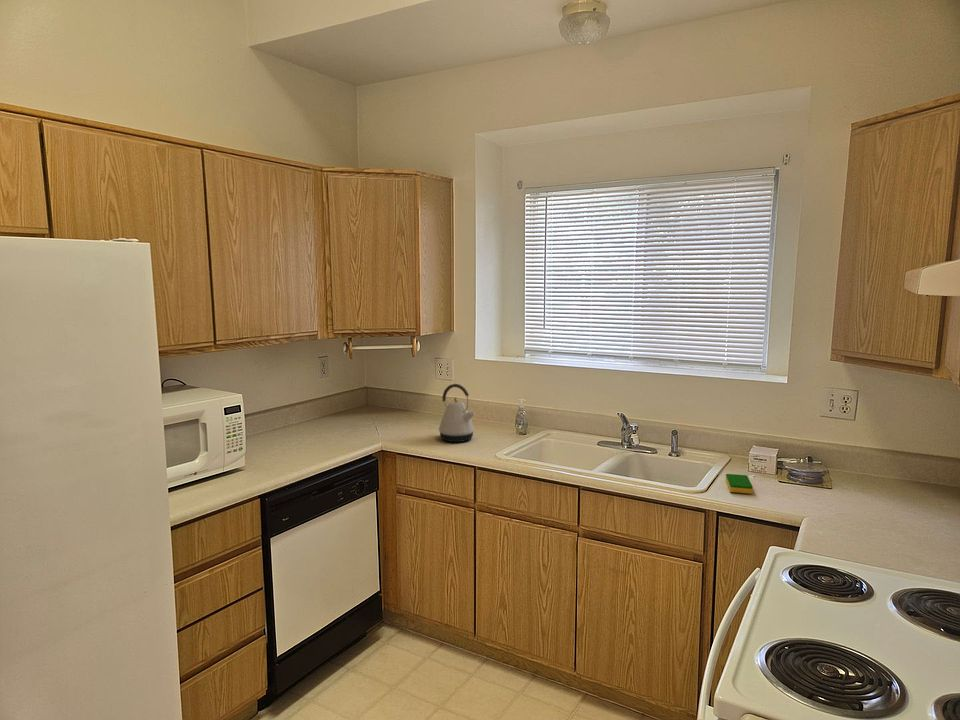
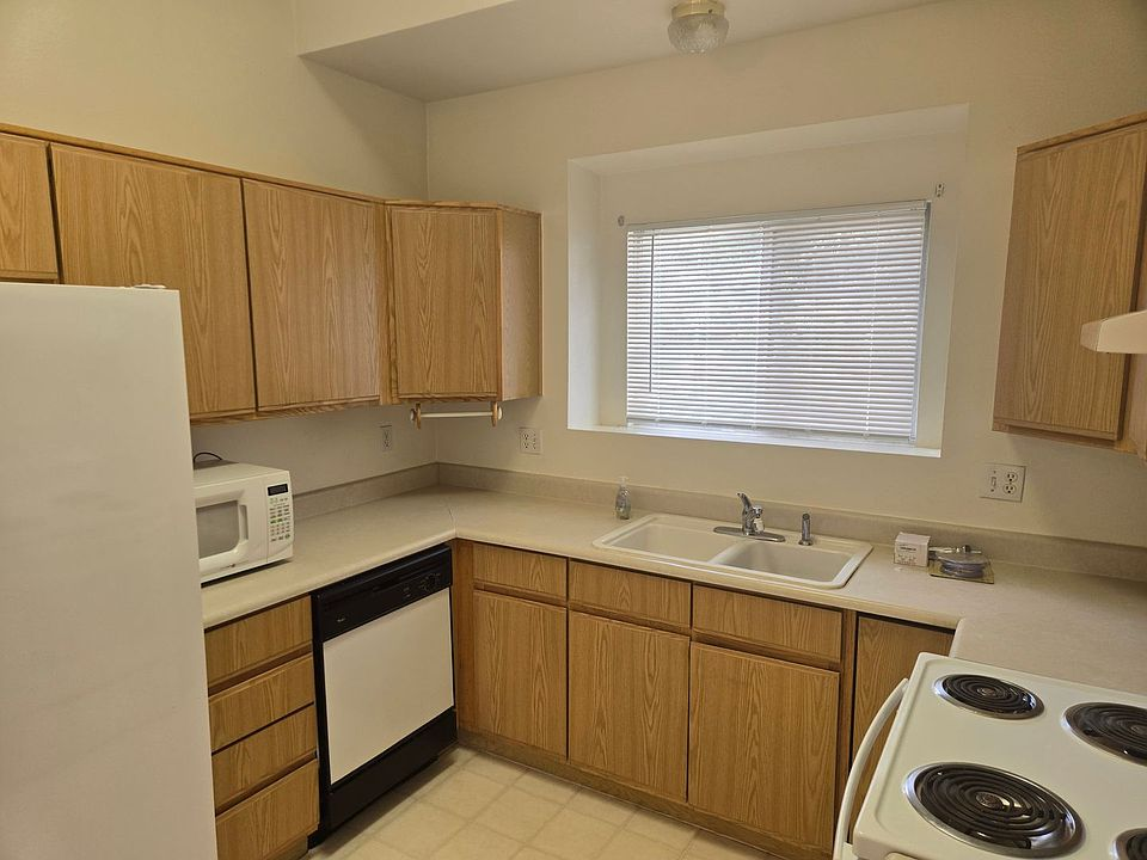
- dish sponge [725,473,754,495]
- kettle [438,383,476,443]
